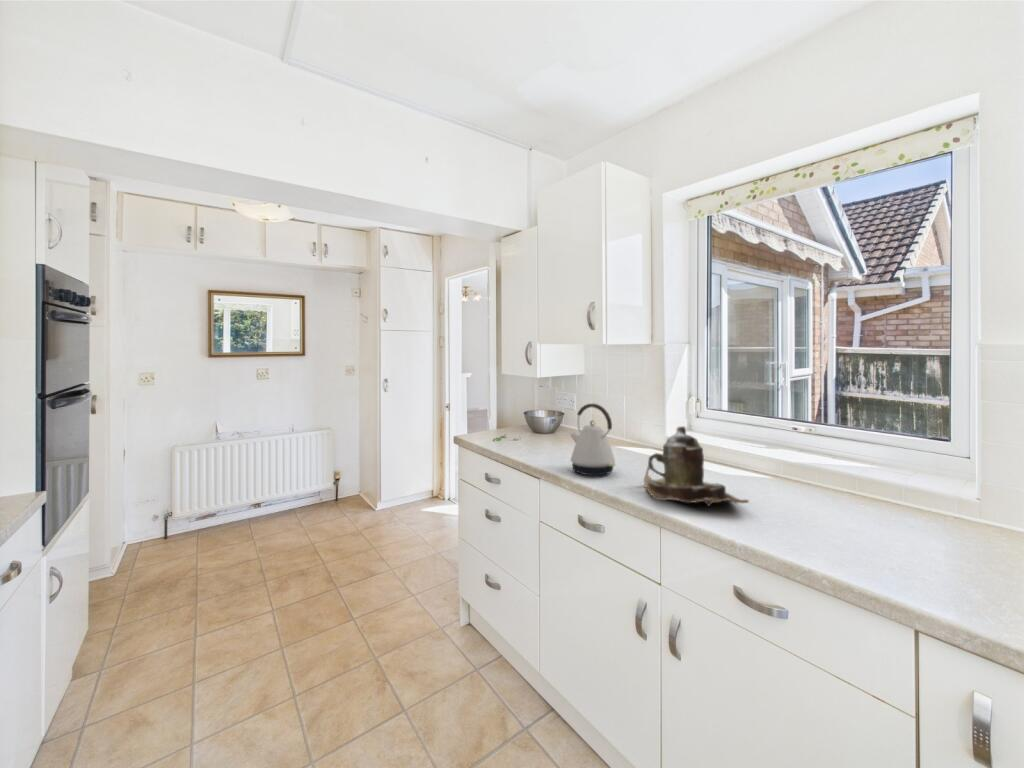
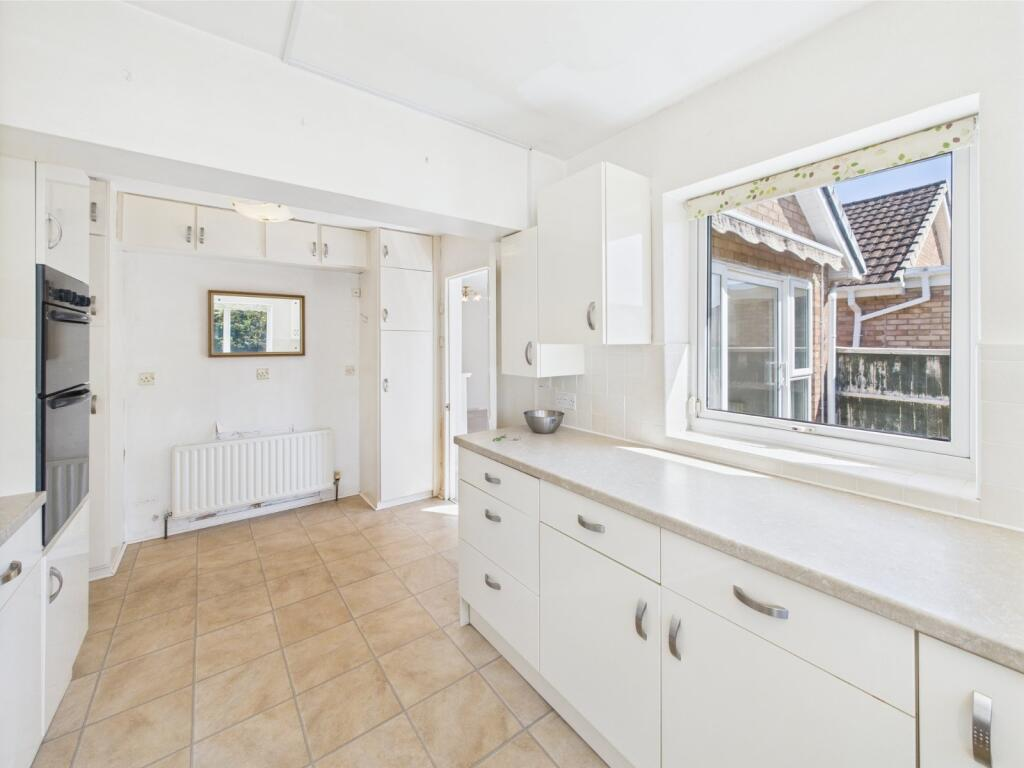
- kettle [569,403,616,476]
- teapot [643,425,750,508]
